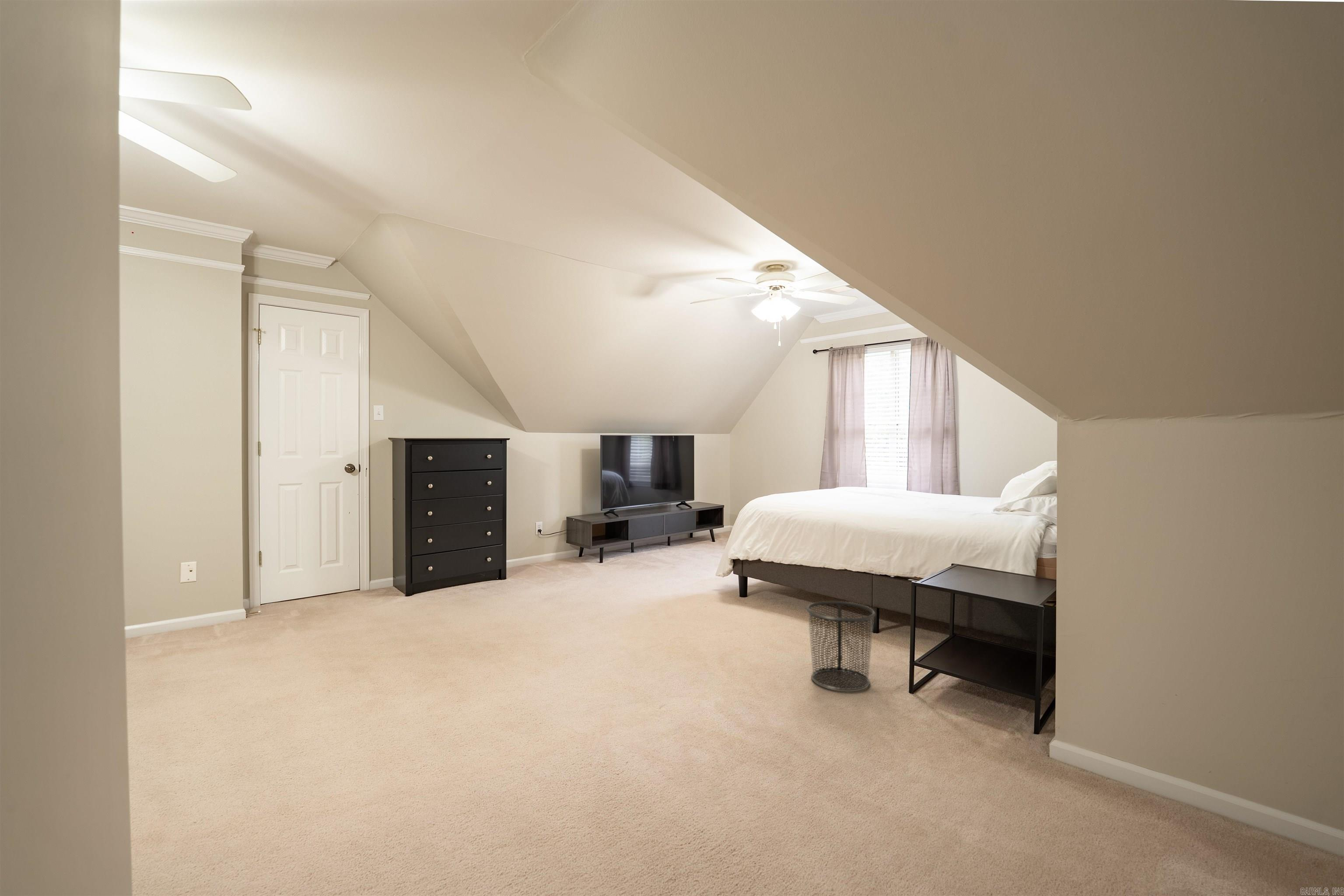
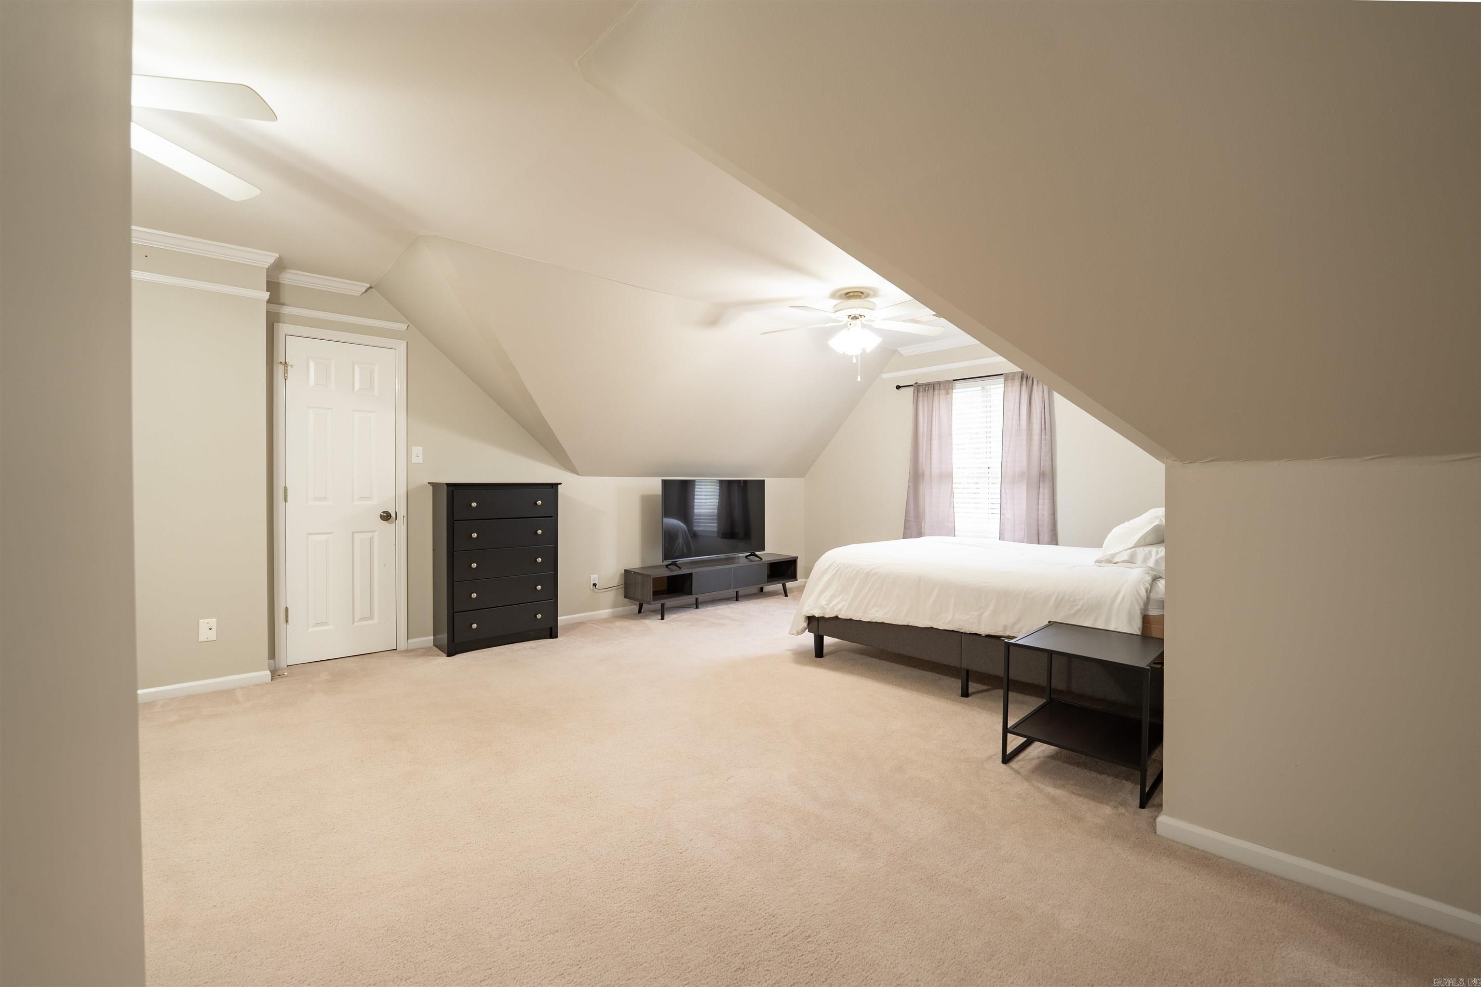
- waste bin [806,601,876,692]
